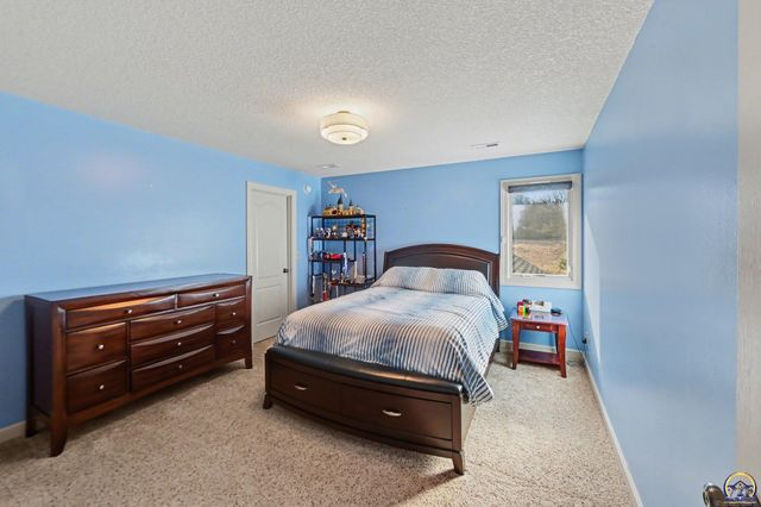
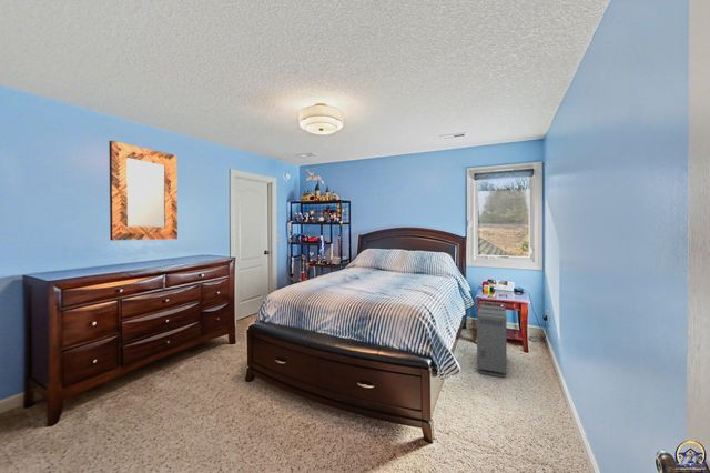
+ storage bin [476,301,508,378]
+ home mirror [108,140,179,241]
